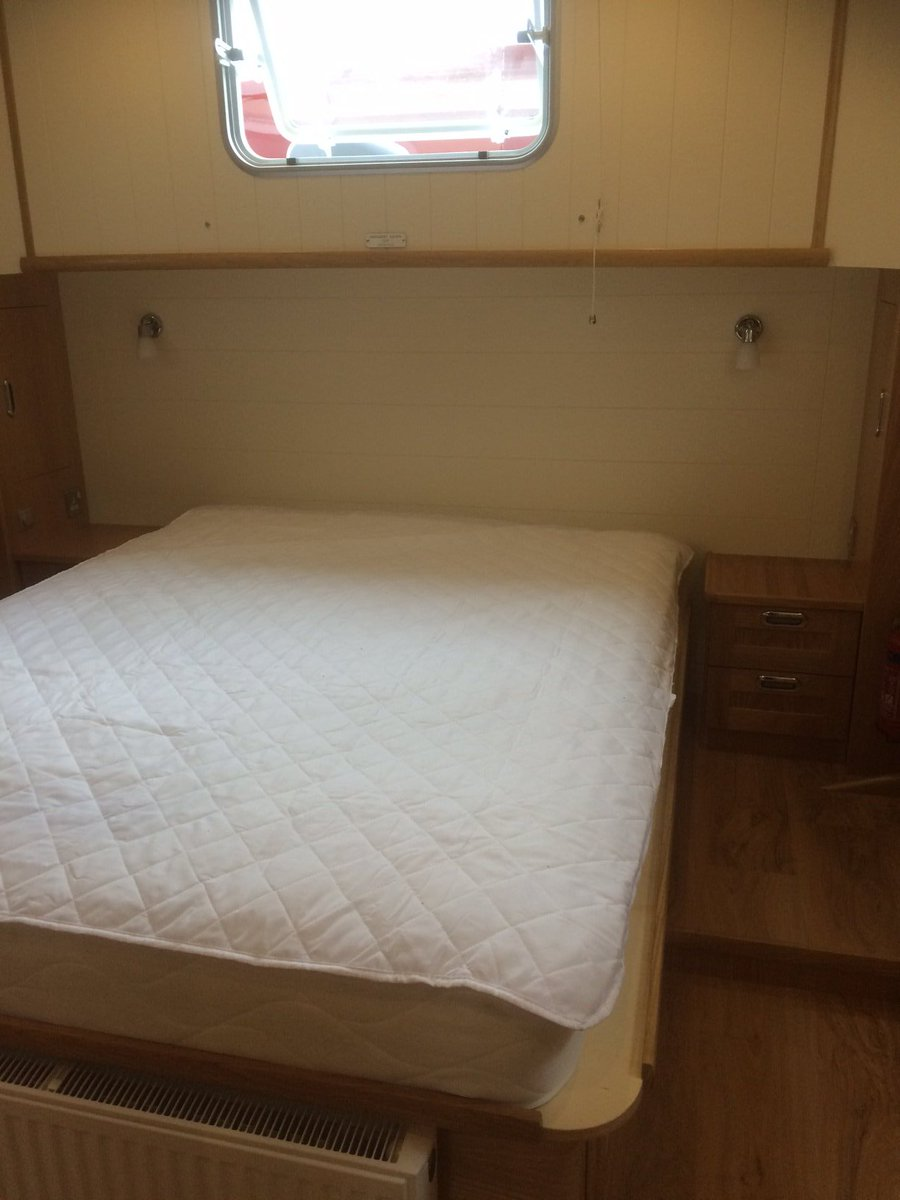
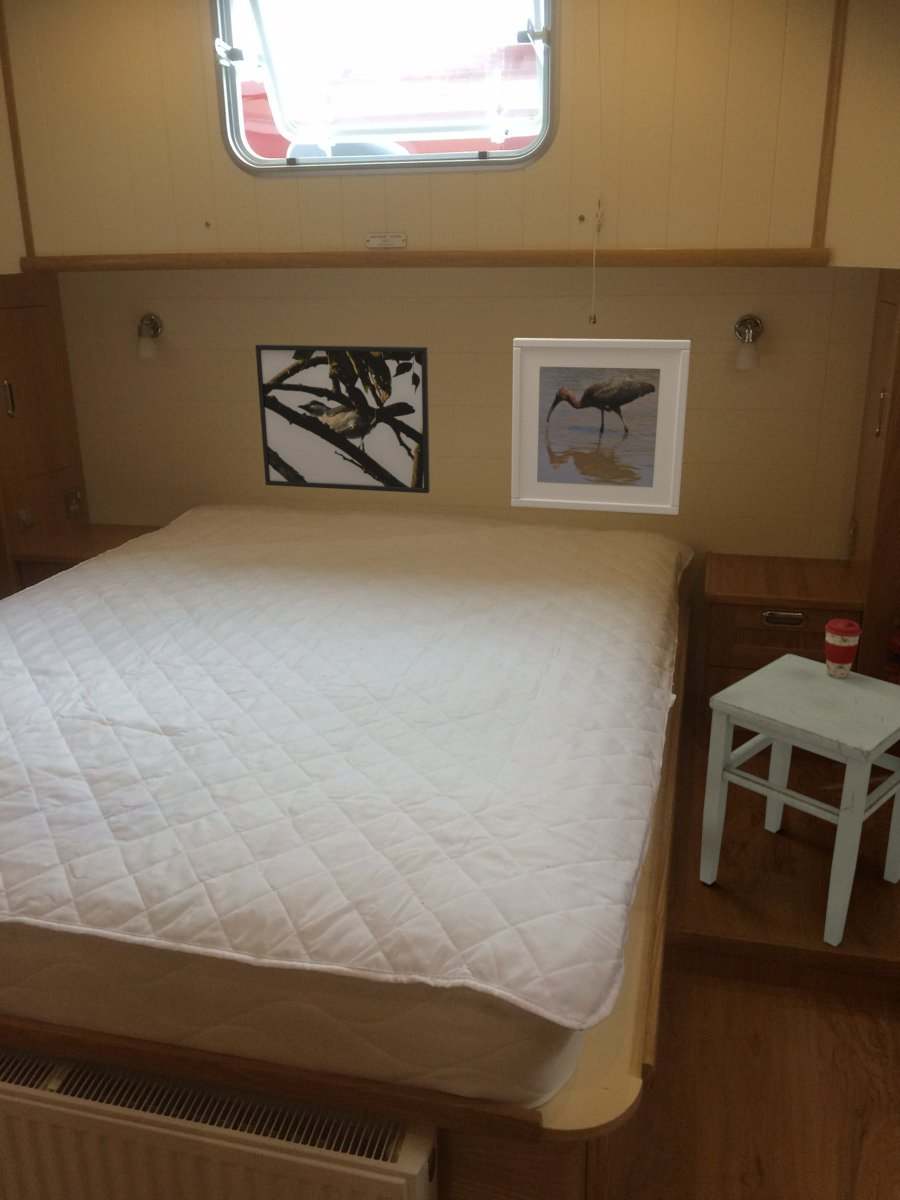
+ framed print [510,337,692,516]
+ stool [699,653,900,948]
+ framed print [254,344,431,494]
+ coffee cup [824,618,863,679]
